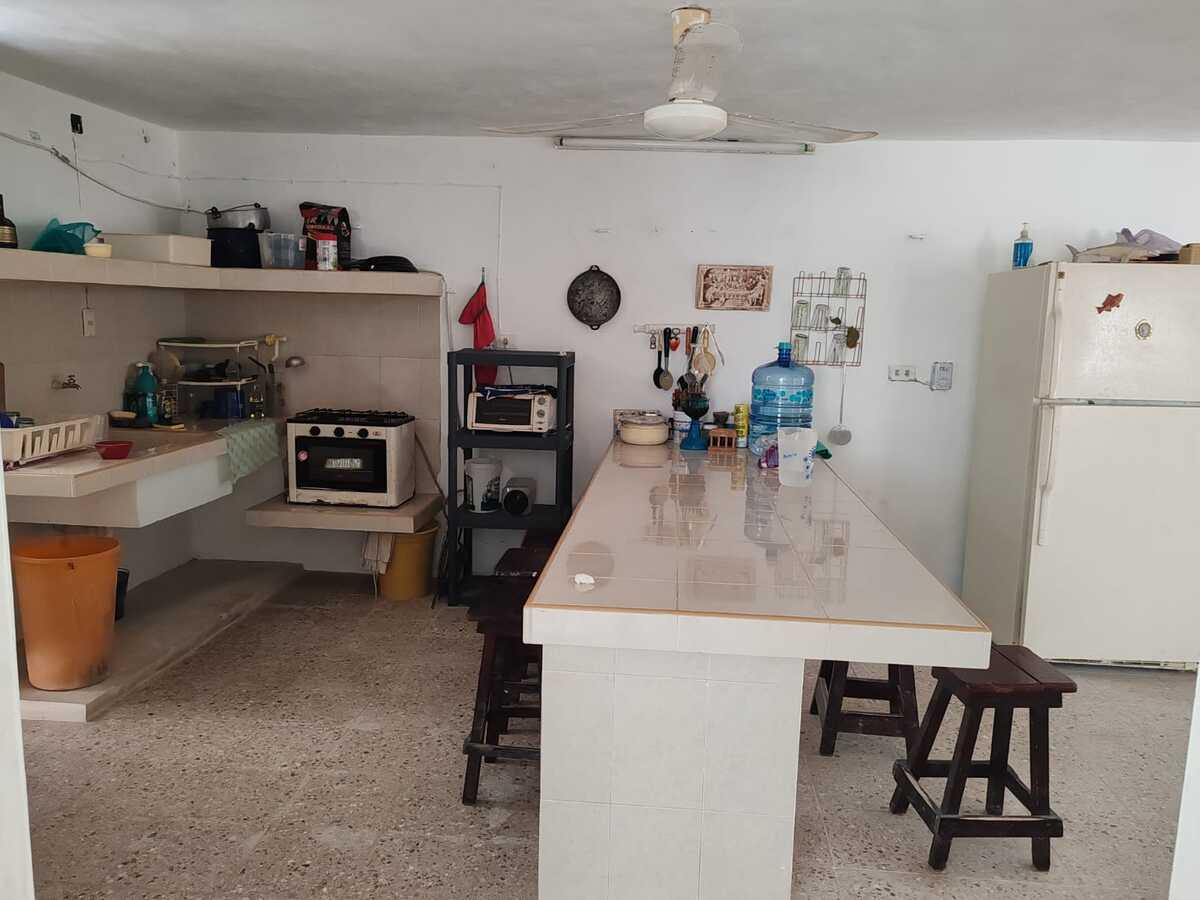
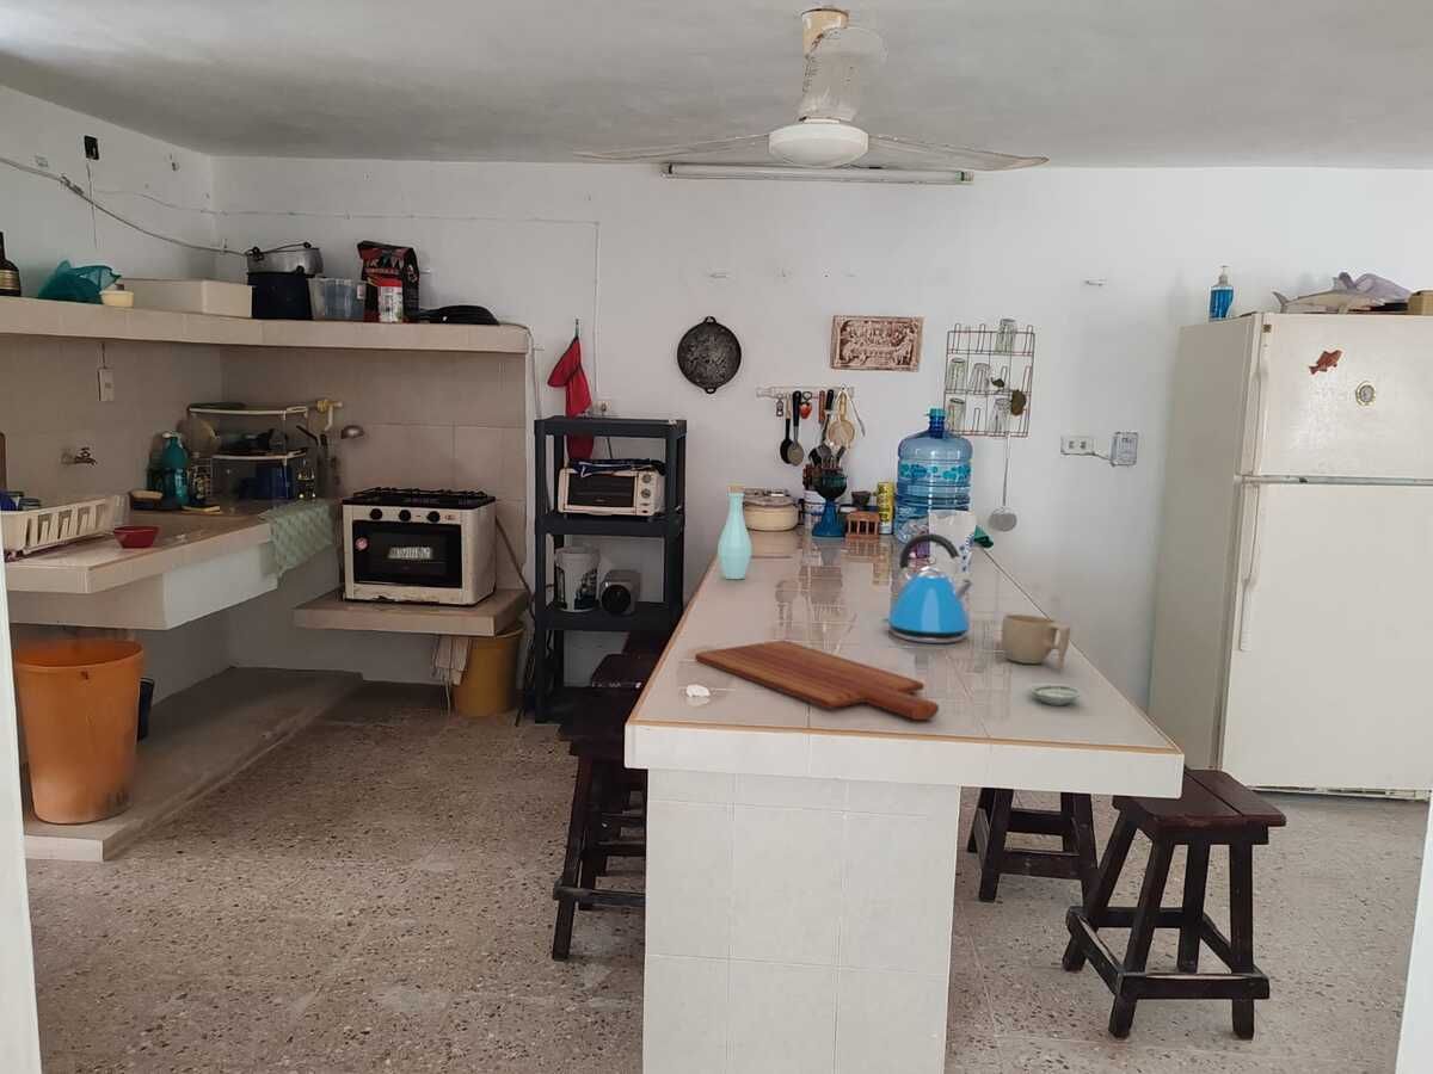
+ bottle [716,483,752,580]
+ cutting board [694,638,940,721]
+ saucer [1028,683,1082,706]
+ kettle [880,532,974,644]
+ cup [1001,613,1072,671]
